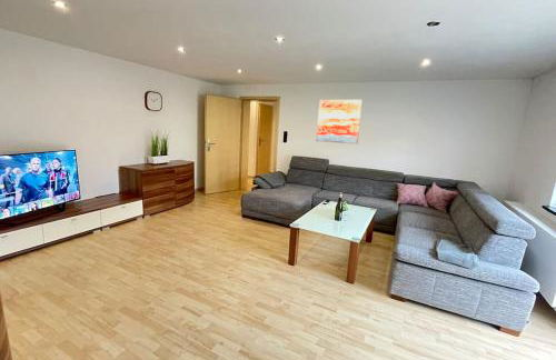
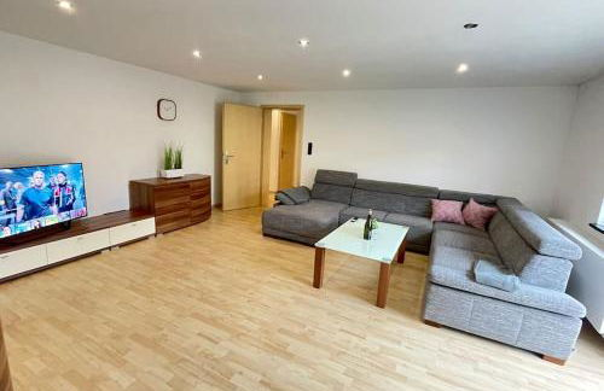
- wall art [315,99,364,144]
